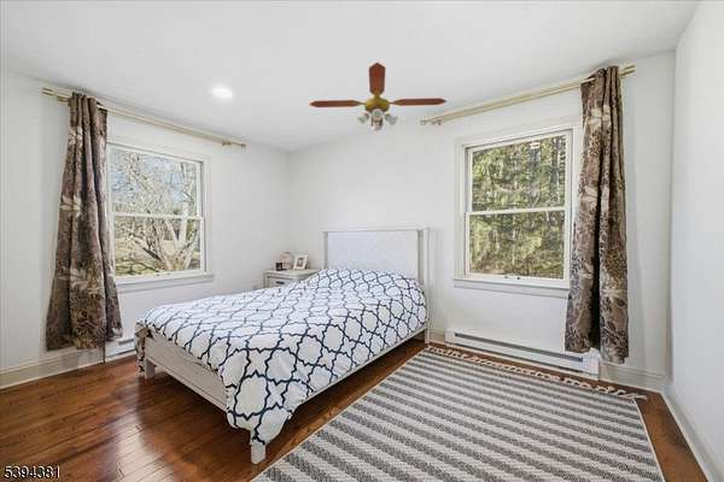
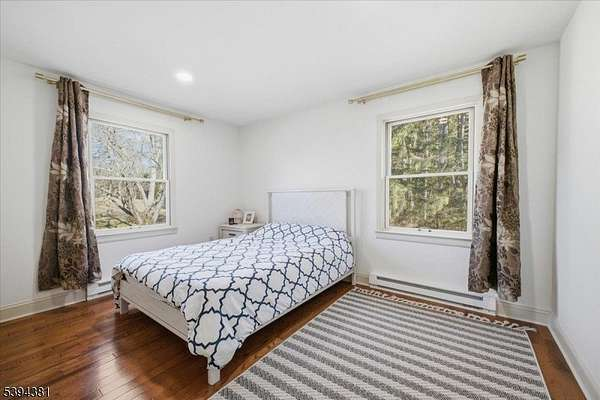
- ceiling fan [308,61,448,133]
